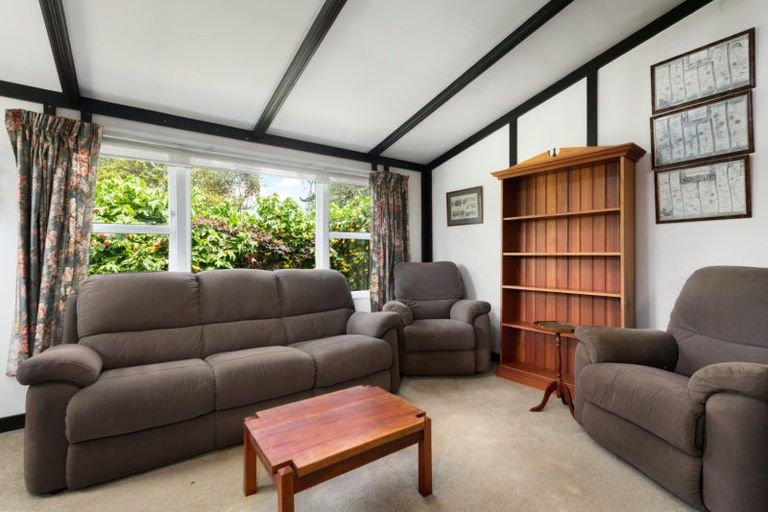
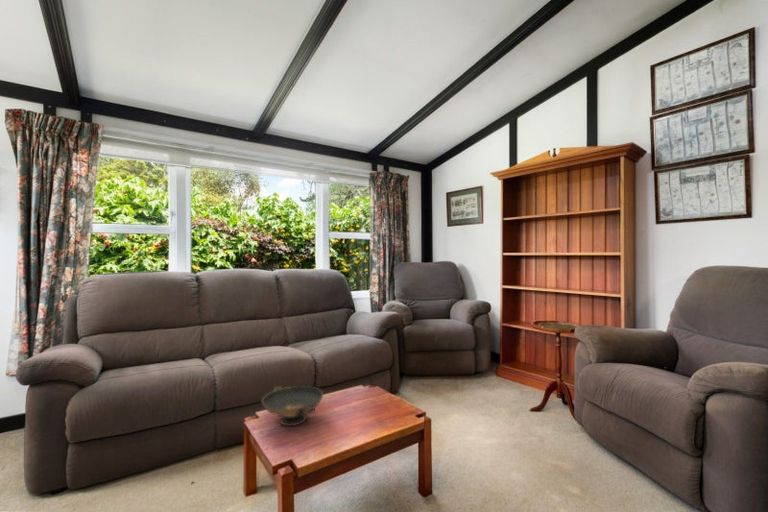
+ decorative bowl [261,385,324,427]
